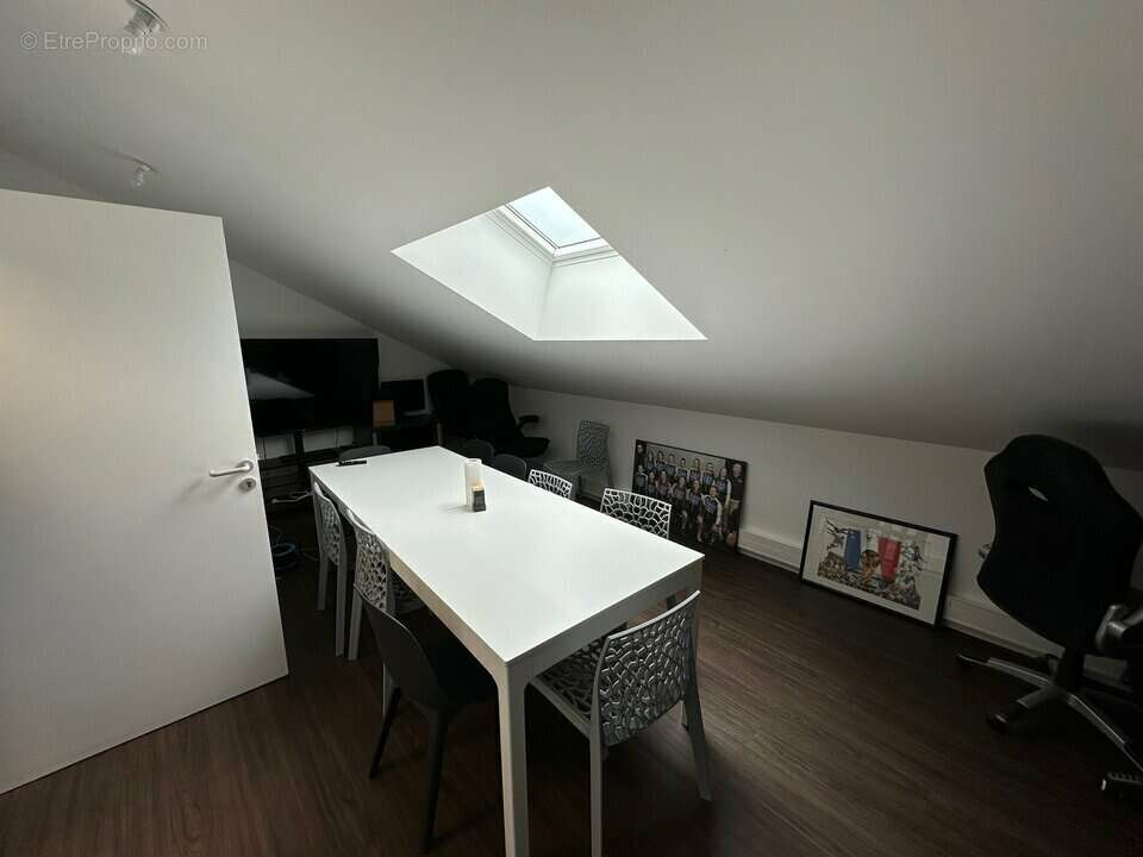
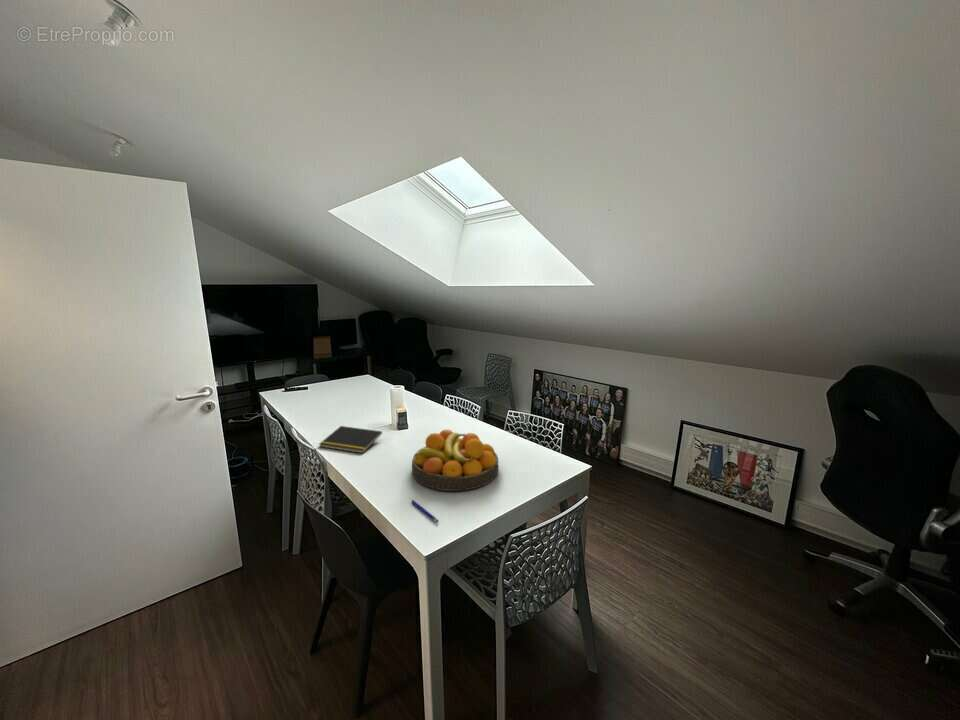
+ fruit bowl [411,428,499,492]
+ pen [410,499,439,523]
+ notepad [318,425,383,454]
